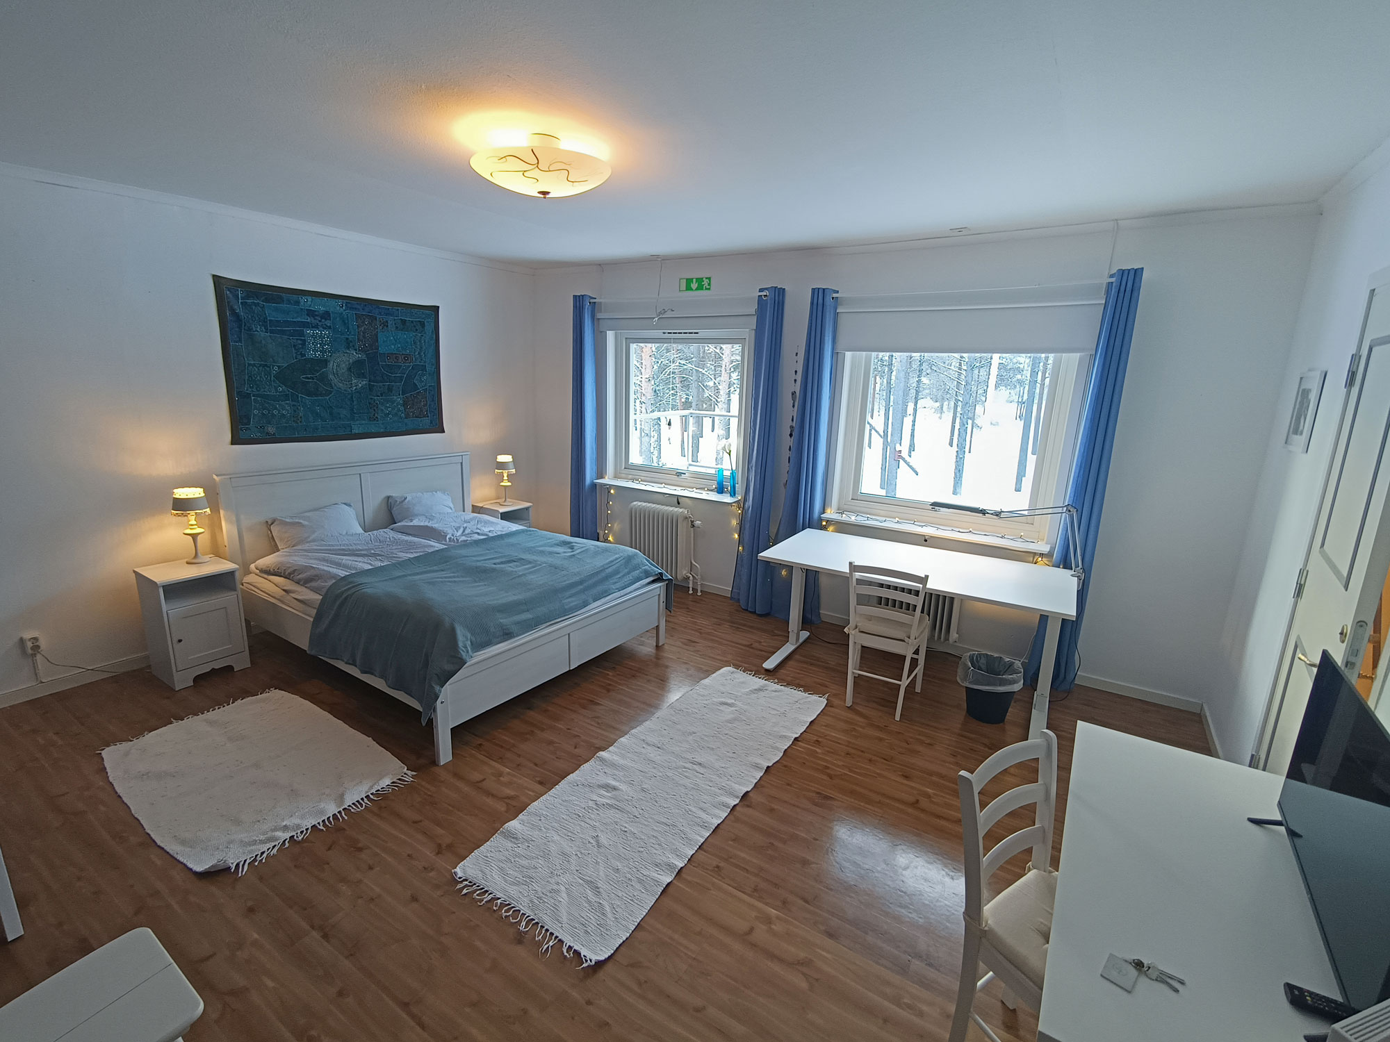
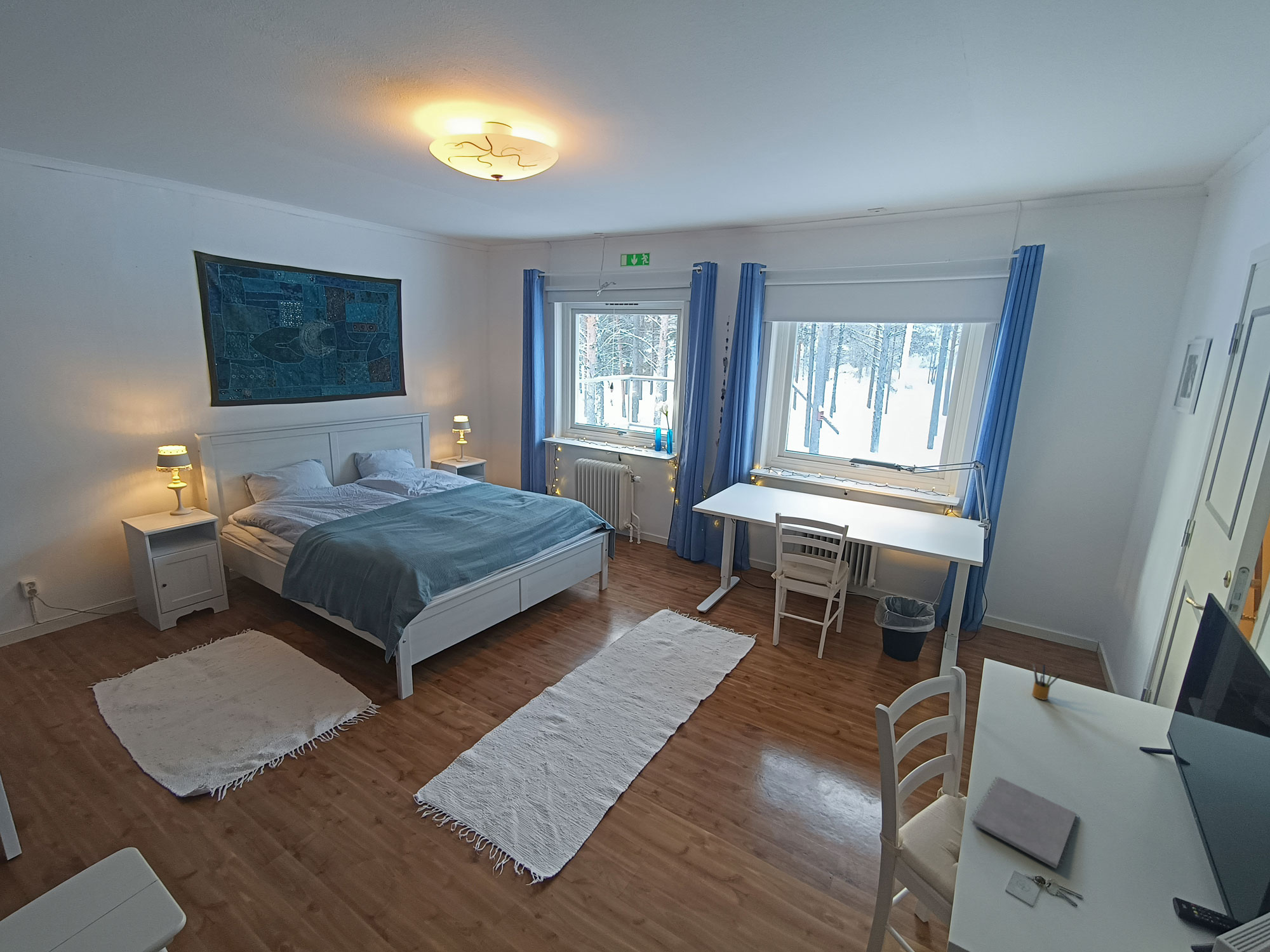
+ pencil box [1031,661,1063,701]
+ notepad [970,776,1080,869]
